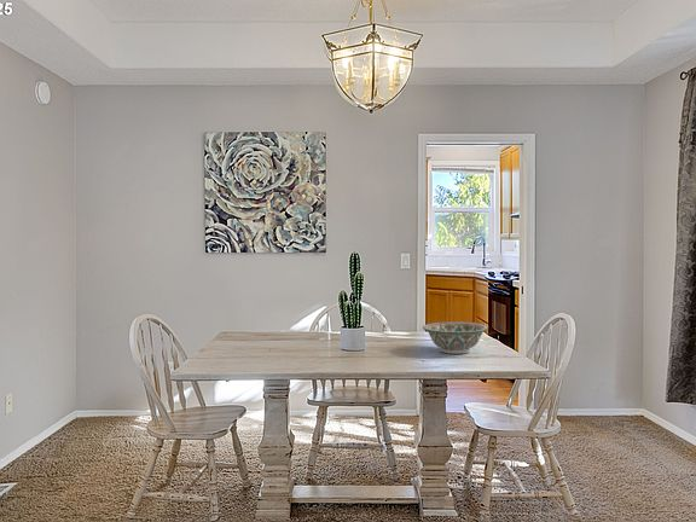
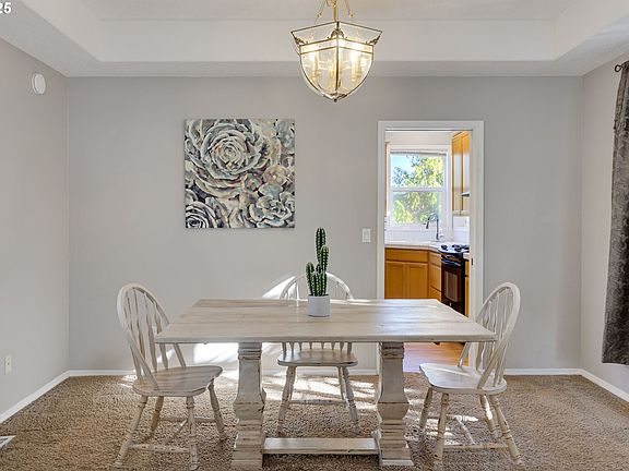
- decorative bowl [422,320,489,355]
